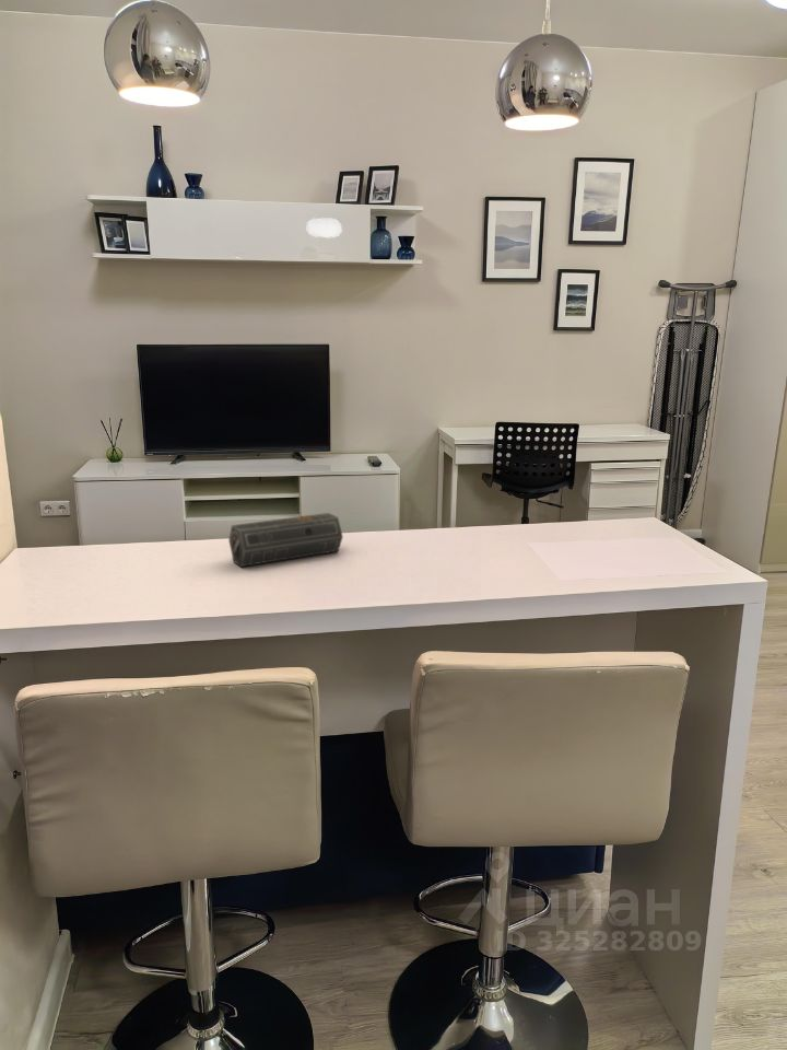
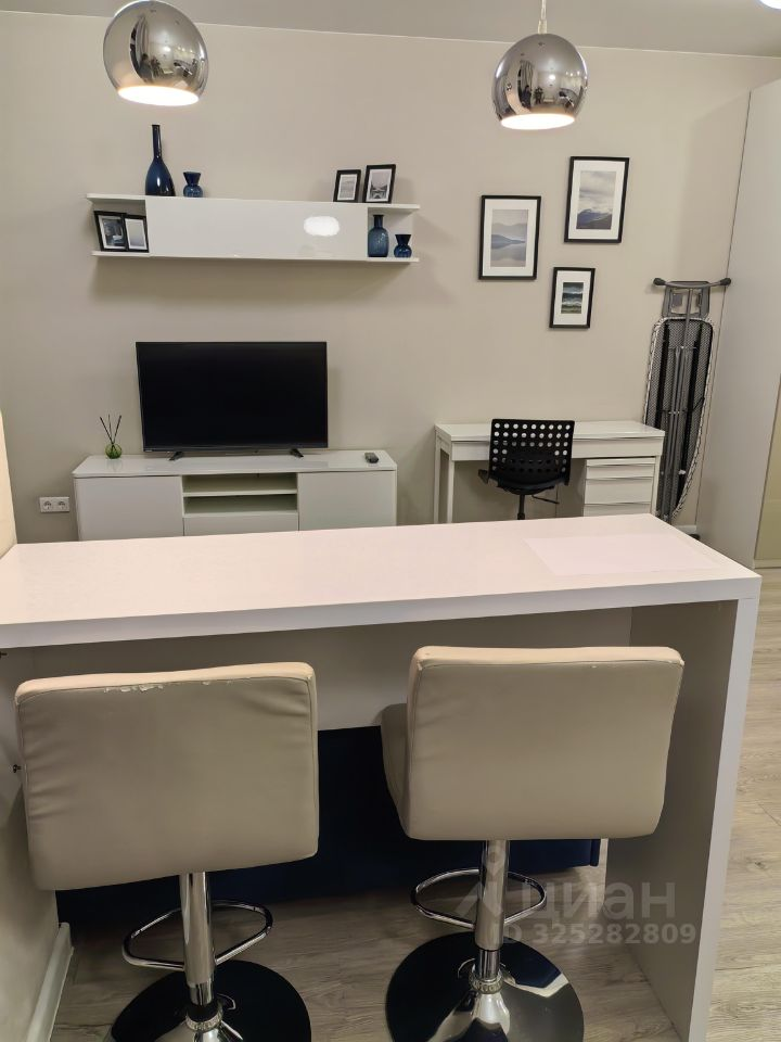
- speaker [227,512,344,568]
